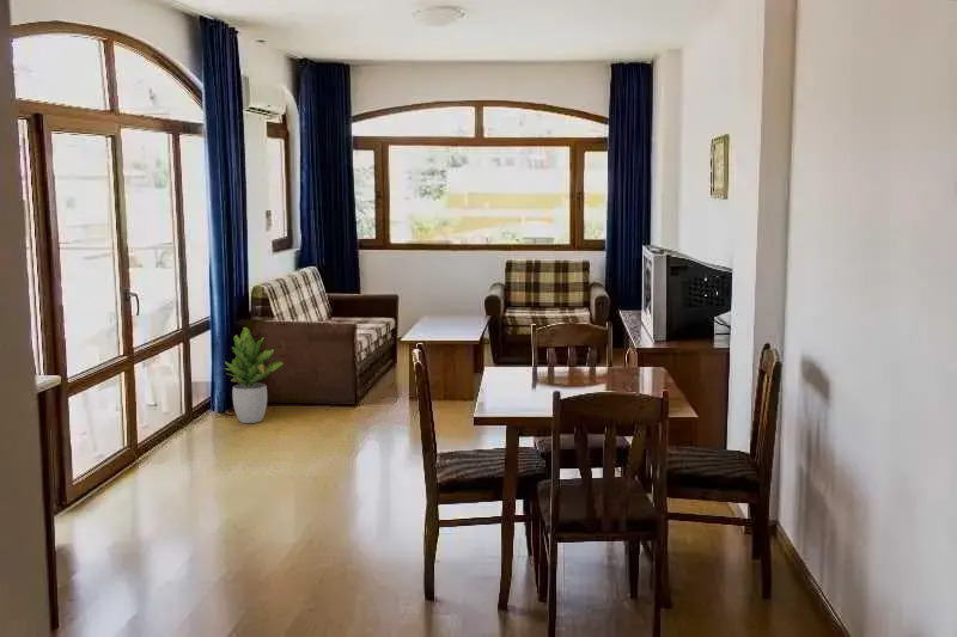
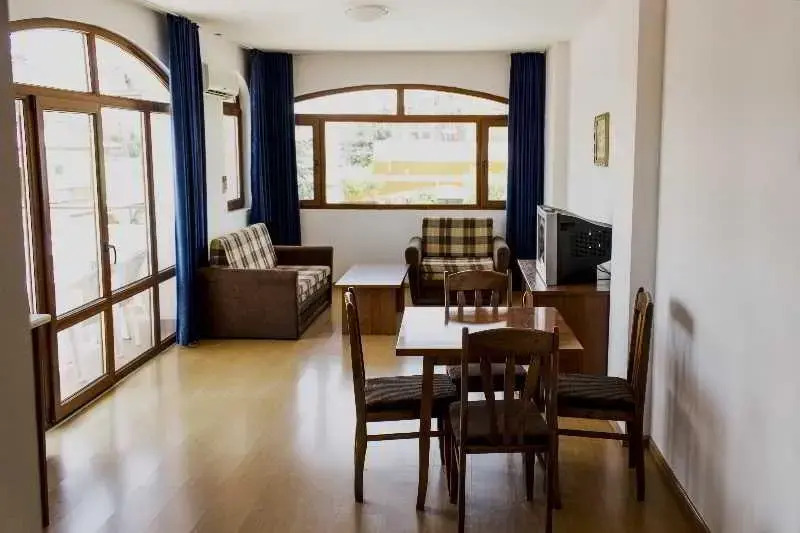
- potted plant [223,326,285,424]
